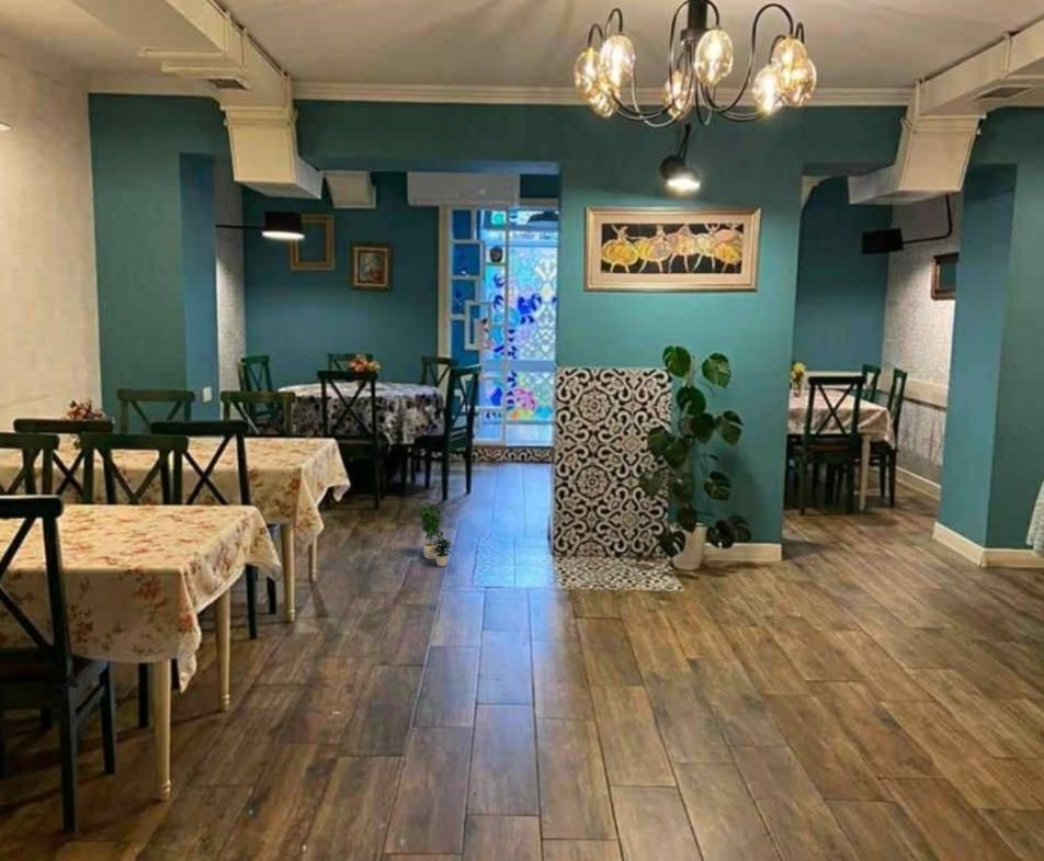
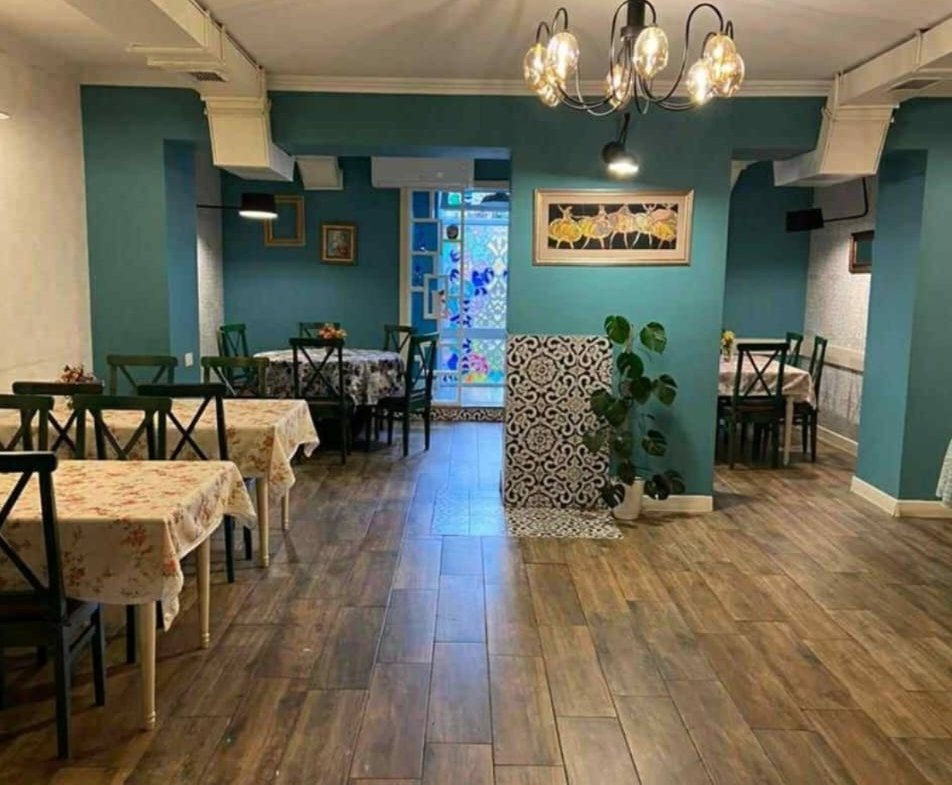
- potted plant [418,501,454,567]
